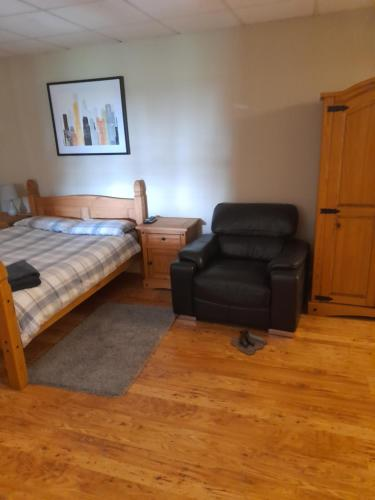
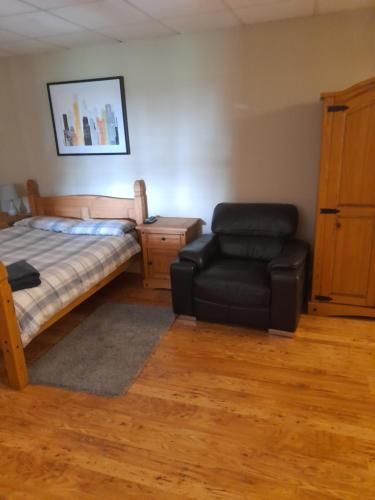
- boots [229,328,267,356]
